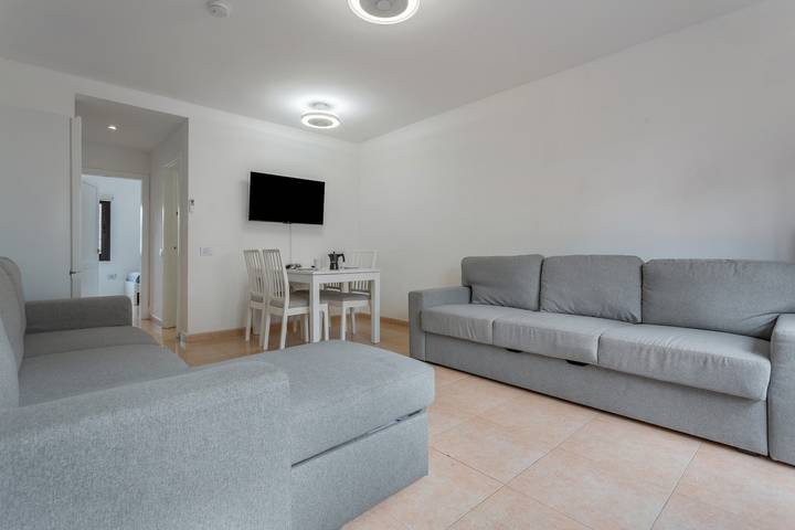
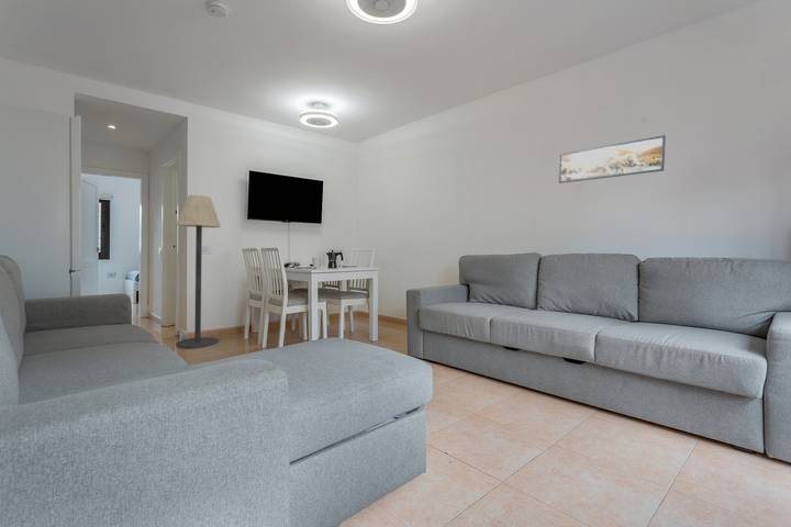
+ floor lamp [175,194,222,350]
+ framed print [557,134,667,184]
